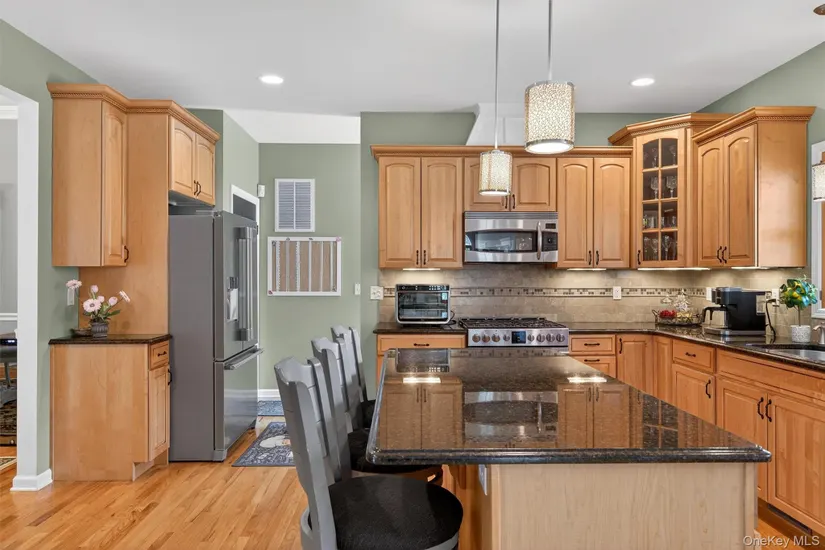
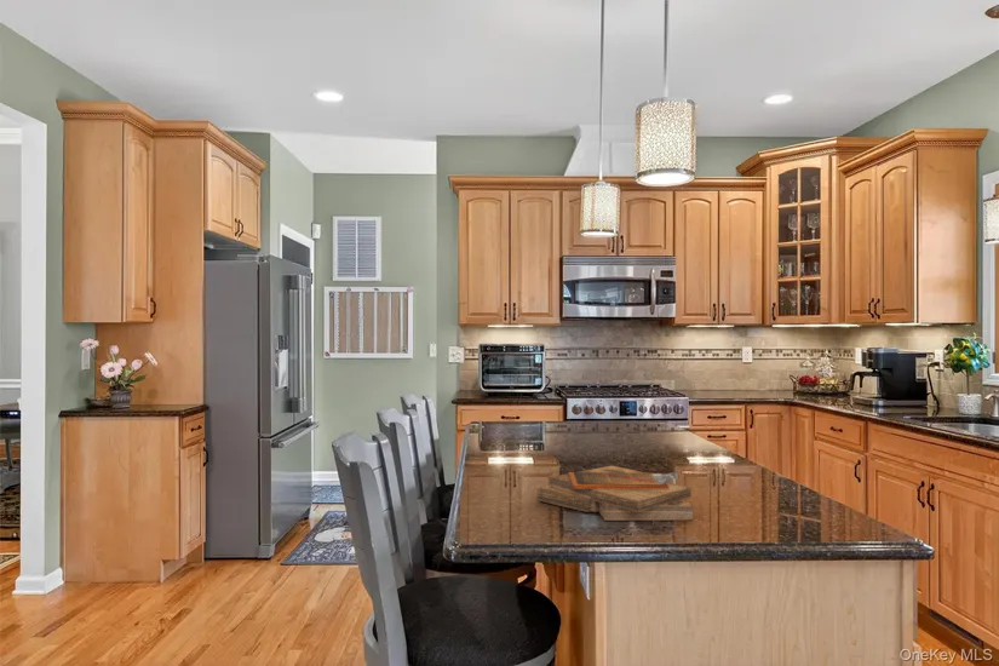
+ clipboard [536,465,694,522]
